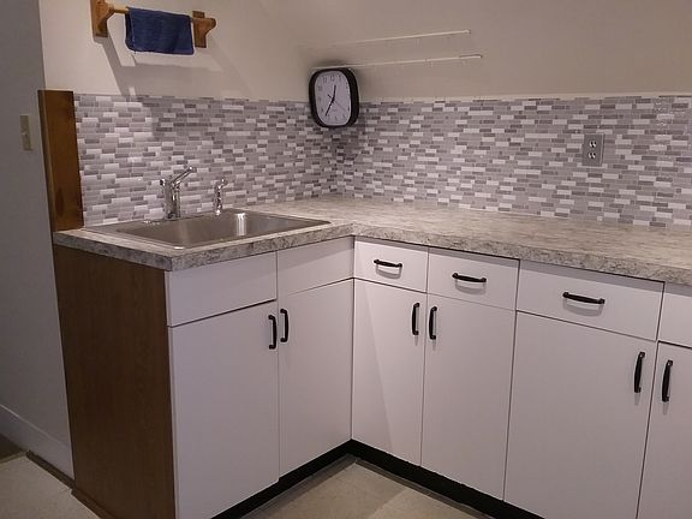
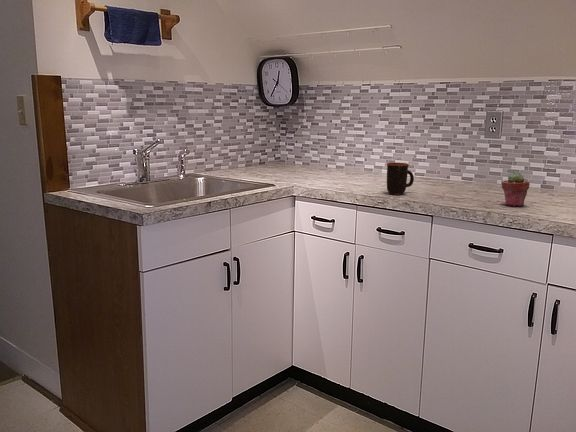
+ potted succulent [501,171,531,207]
+ mug [386,162,415,196]
